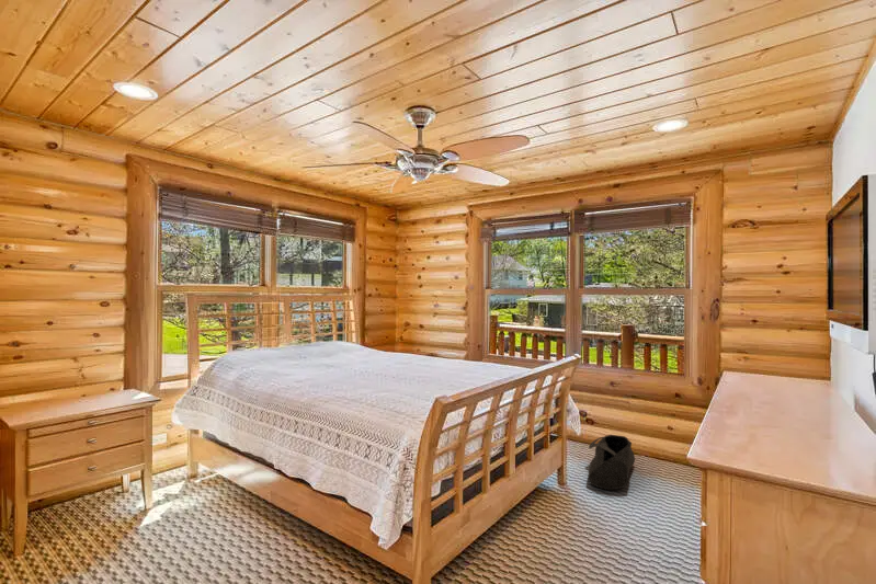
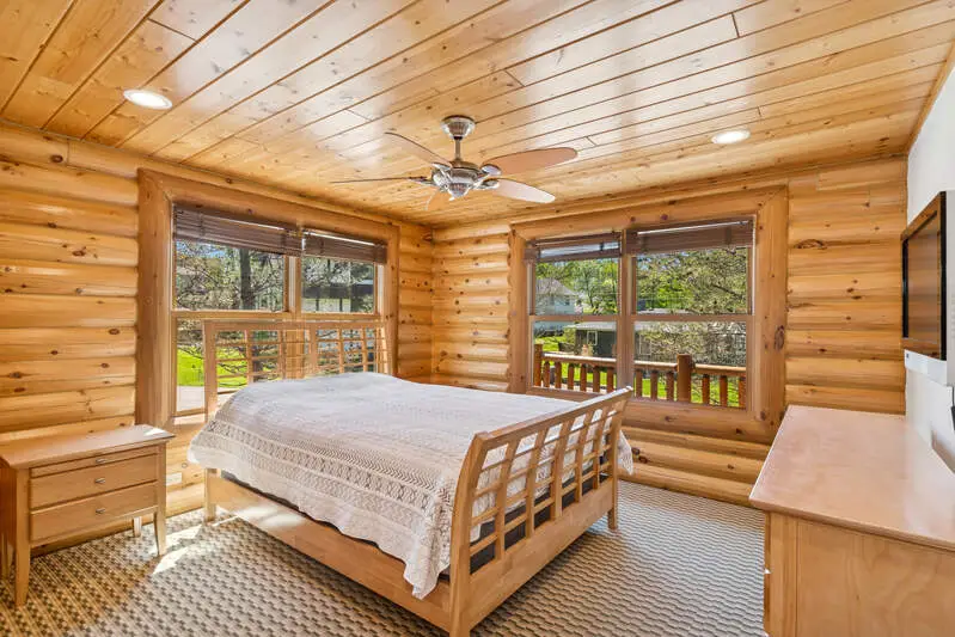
- bag [587,434,636,491]
